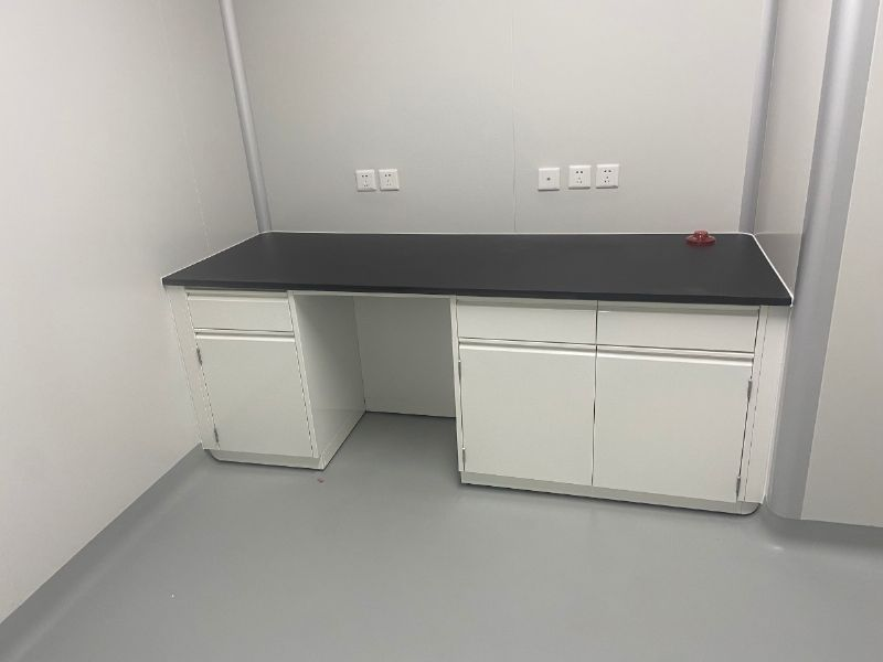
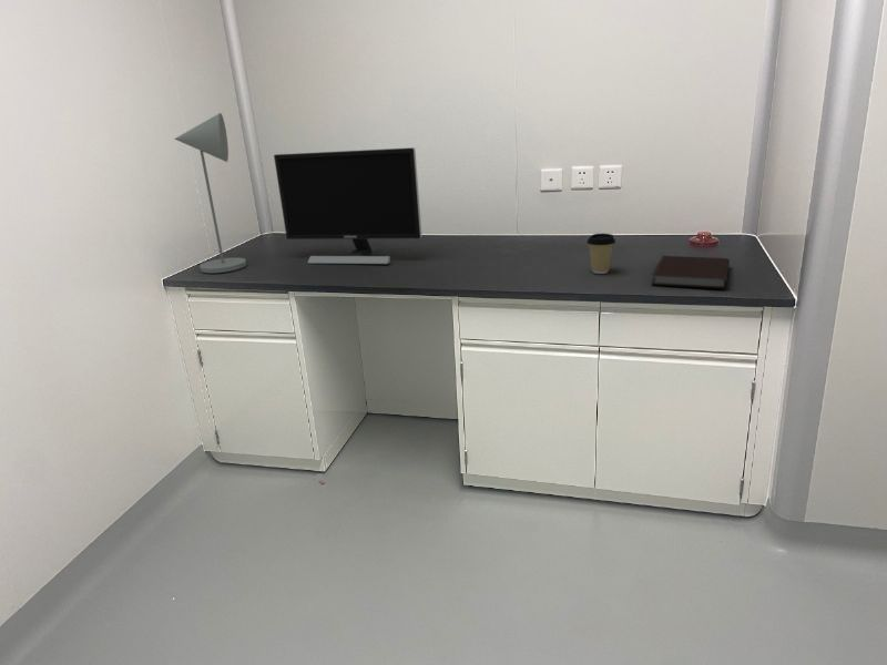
+ notebook [651,255,731,289]
+ monitor [273,146,422,265]
+ coffee cup [585,233,616,275]
+ desk lamp [173,112,247,274]
